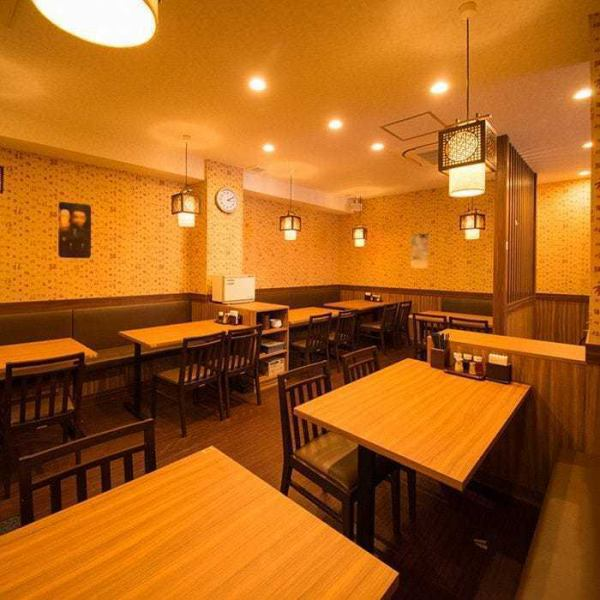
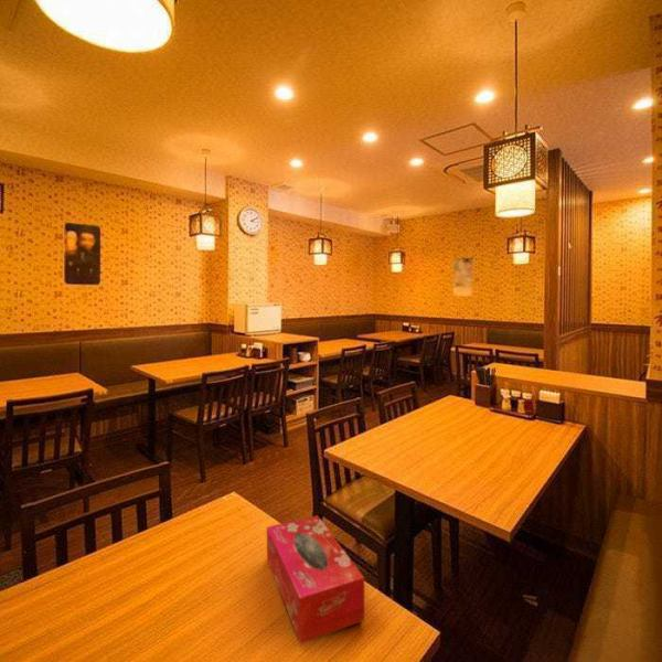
+ tissue box [266,514,365,645]
